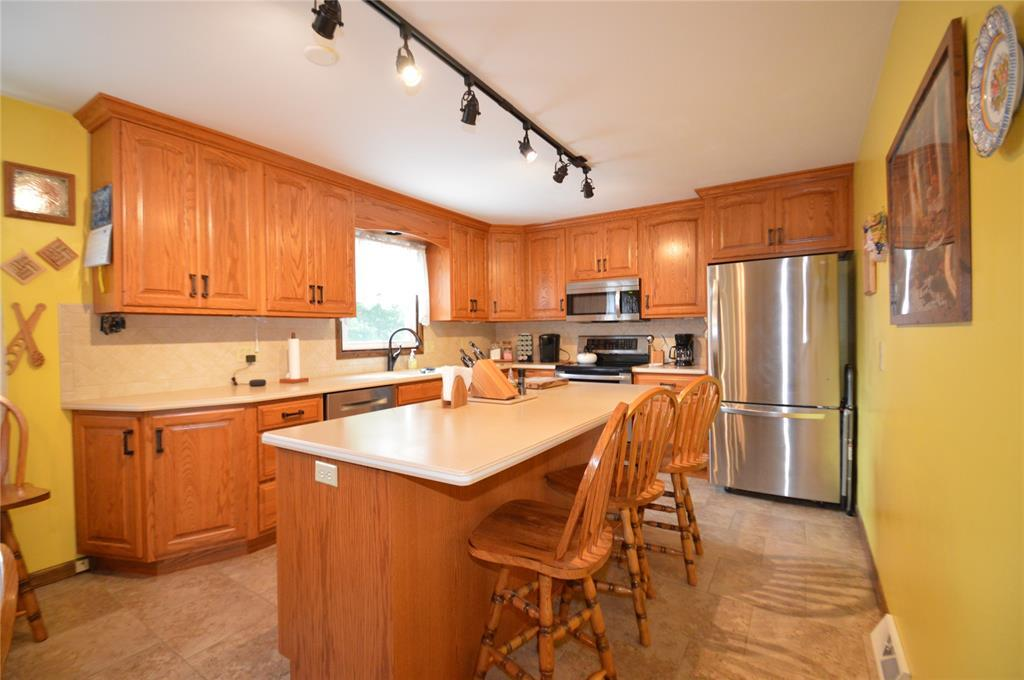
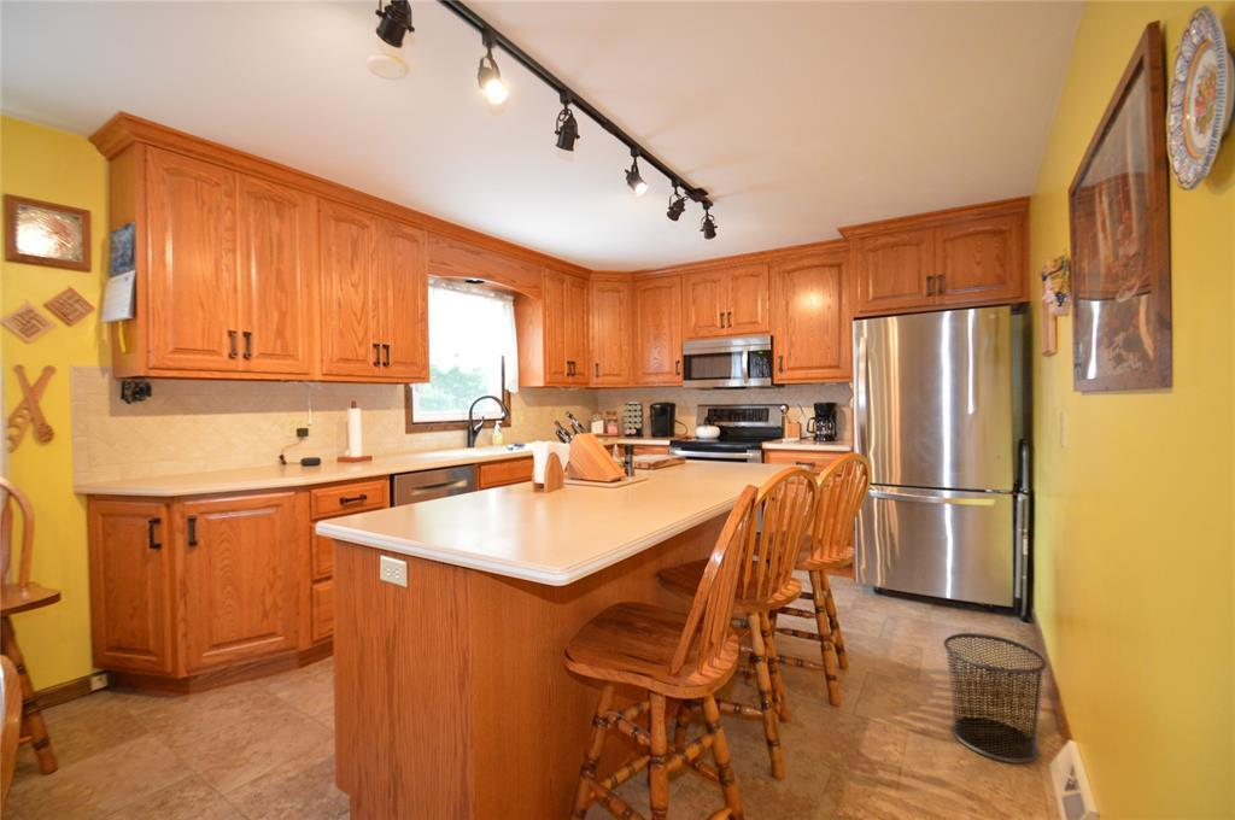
+ waste bin [942,632,1048,765]
